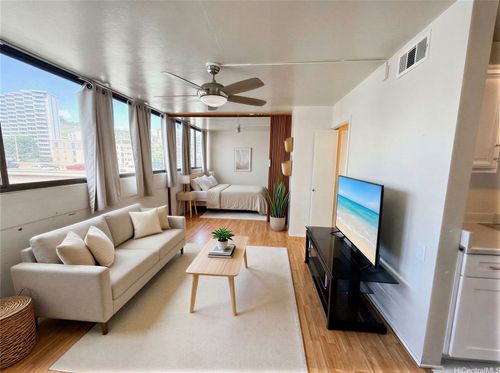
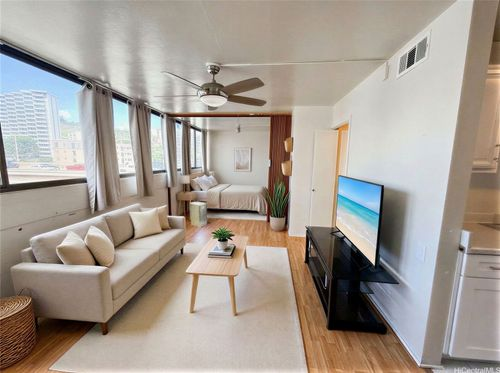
+ air purifier [189,201,208,228]
